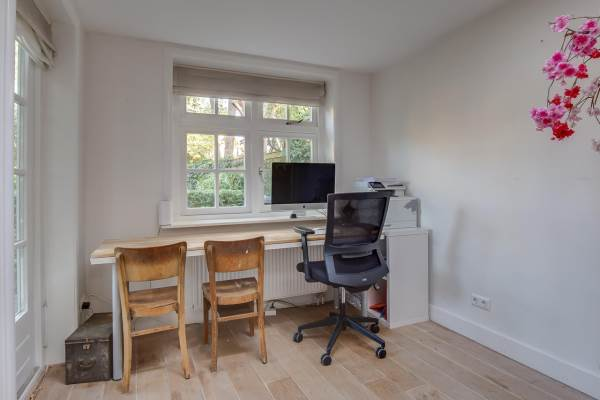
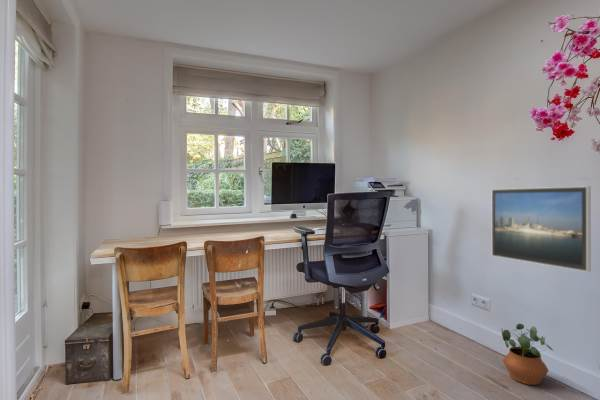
+ potted plant [501,323,554,386]
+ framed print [491,185,592,273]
